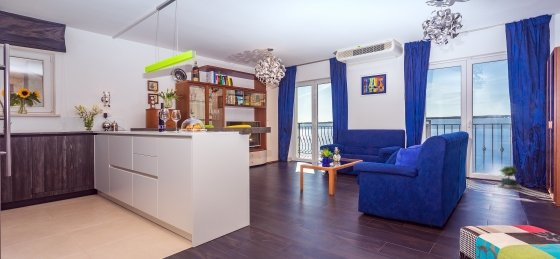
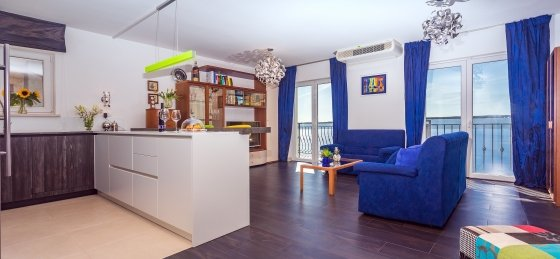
- potted plant [497,164,522,190]
